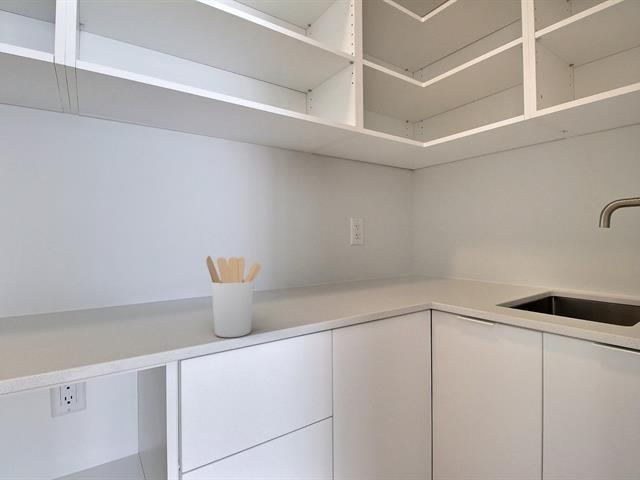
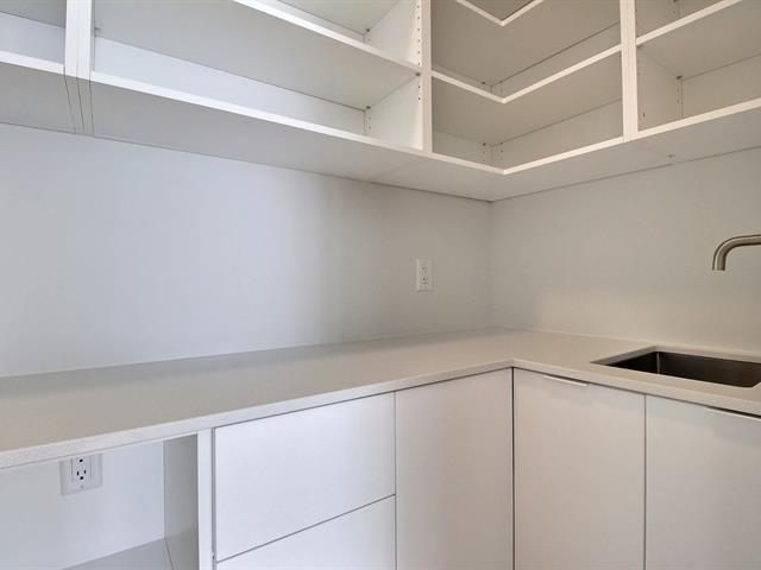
- utensil holder [205,255,262,338]
